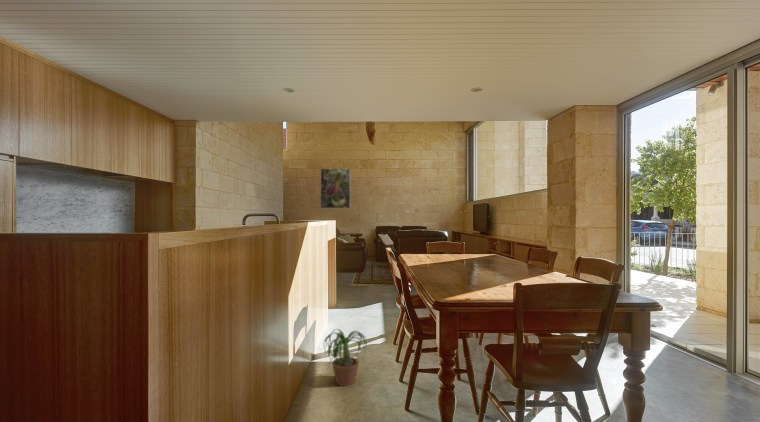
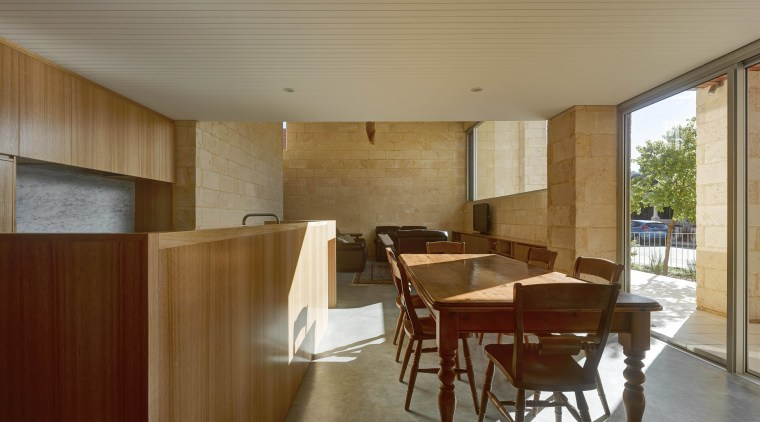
- potted plant [317,328,372,387]
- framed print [319,168,351,209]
